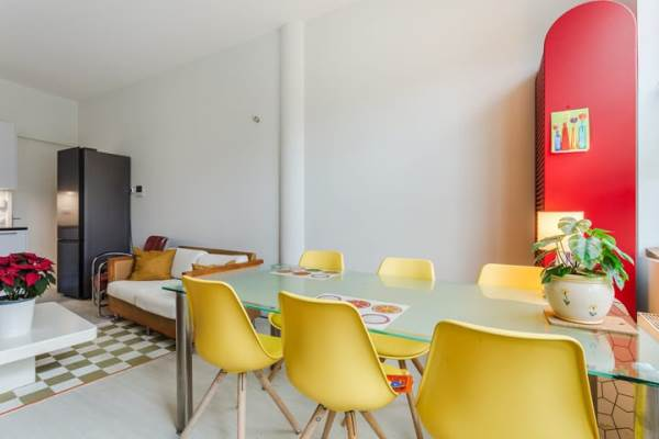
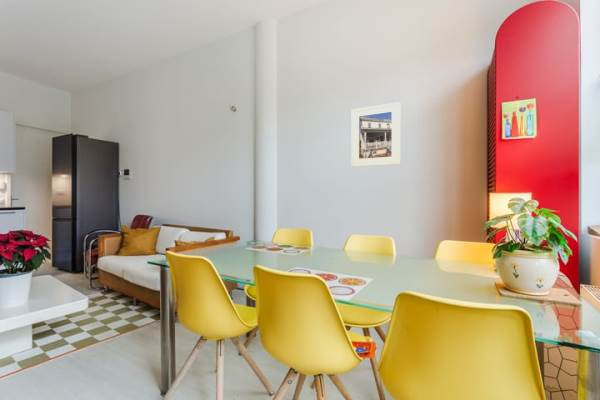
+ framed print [351,101,401,168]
